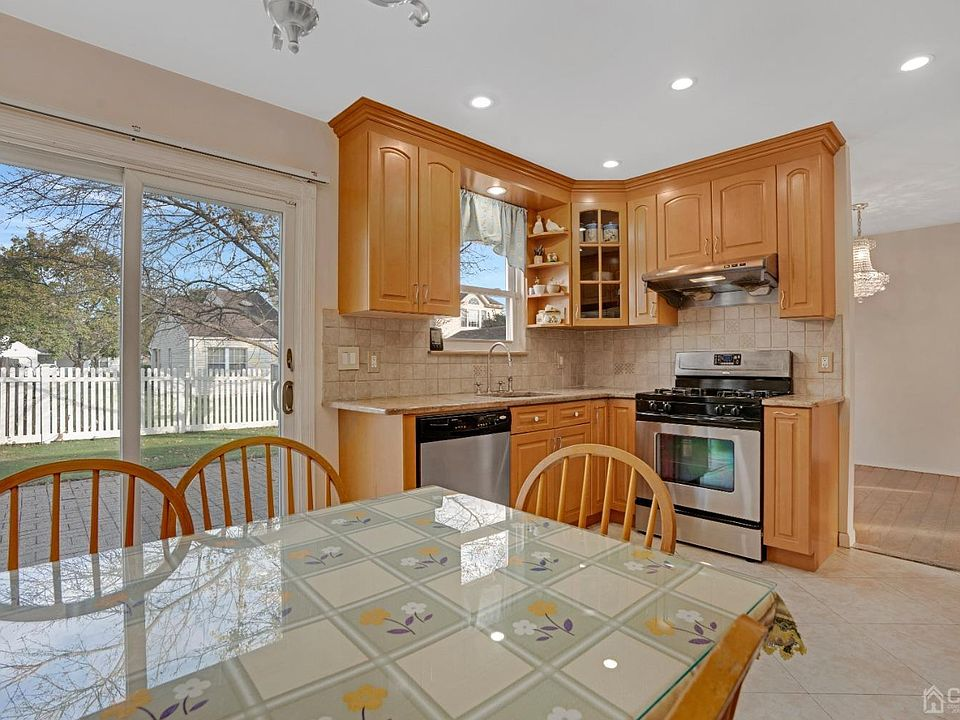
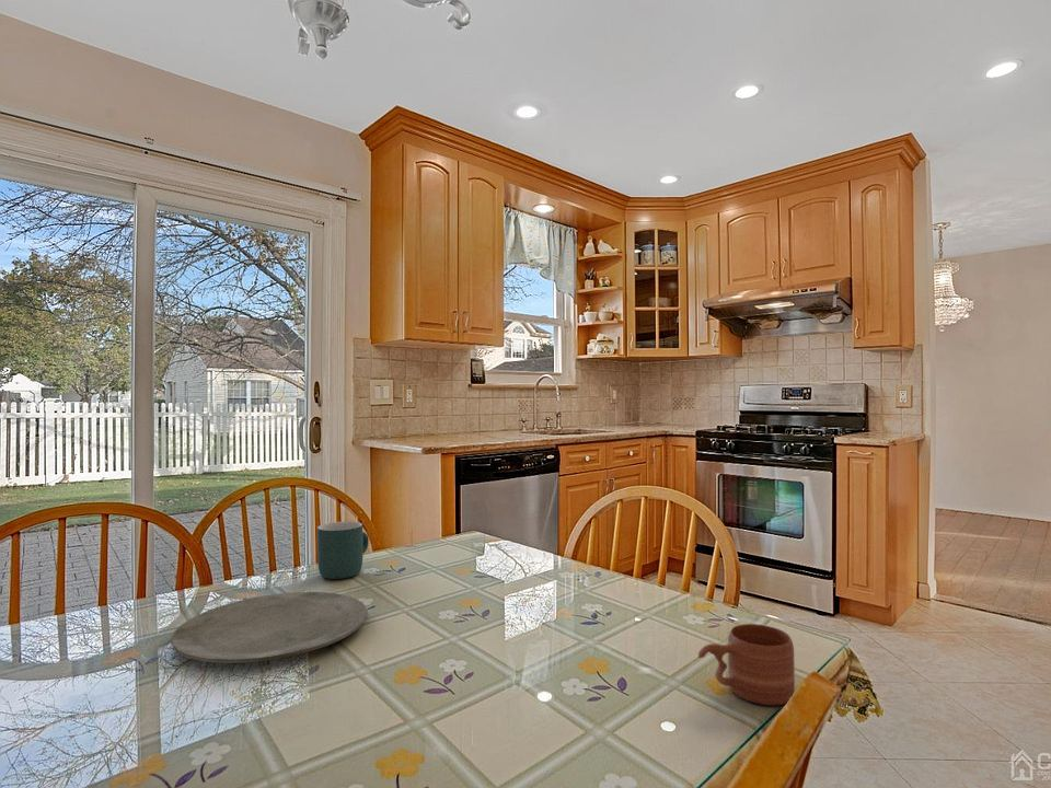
+ plate [171,591,368,664]
+ mug [316,521,370,580]
+ mug [697,623,796,706]
